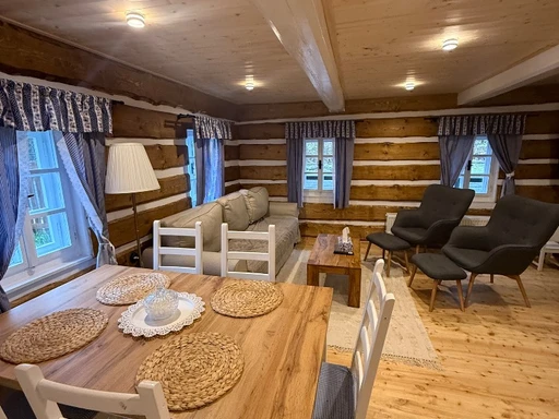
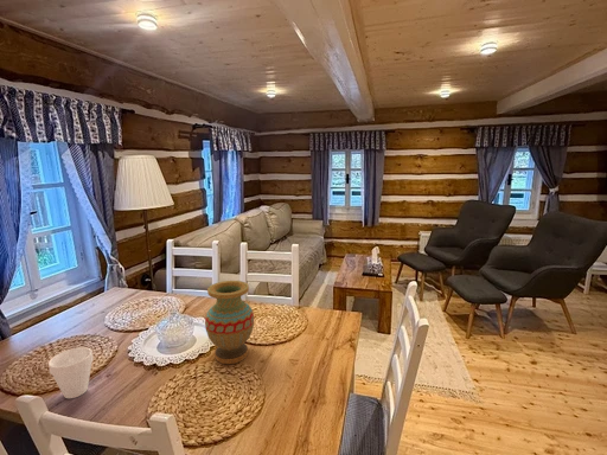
+ cup [47,346,95,399]
+ vase [204,280,255,365]
